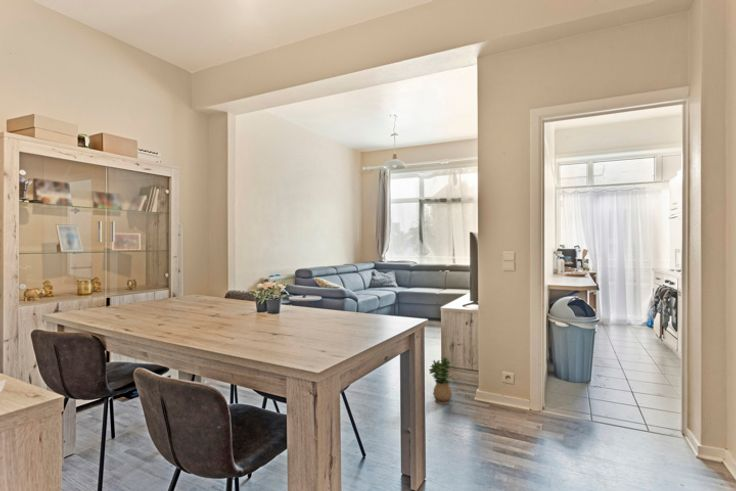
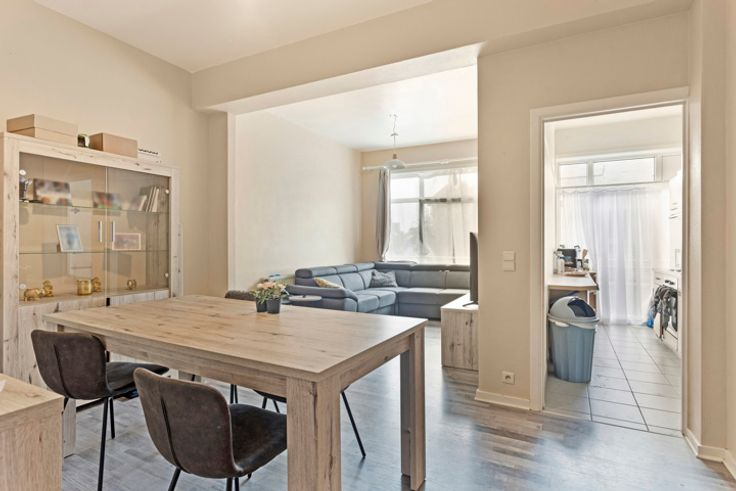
- potted plant [428,356,453,405]
